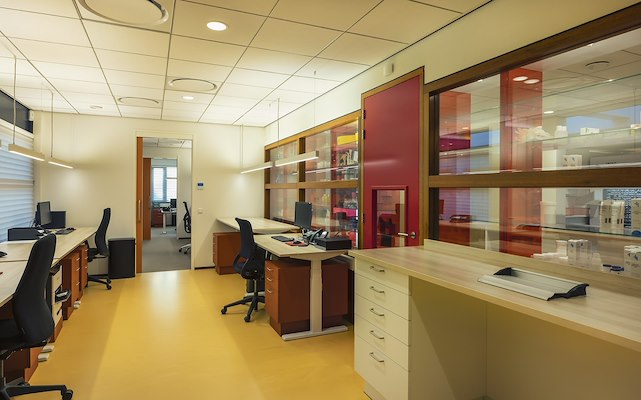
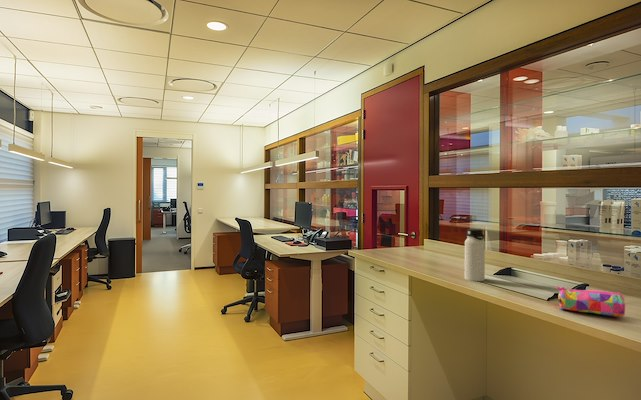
+ water bottle [464,228,486,282]
+ pencil case [555,285,626,317]
